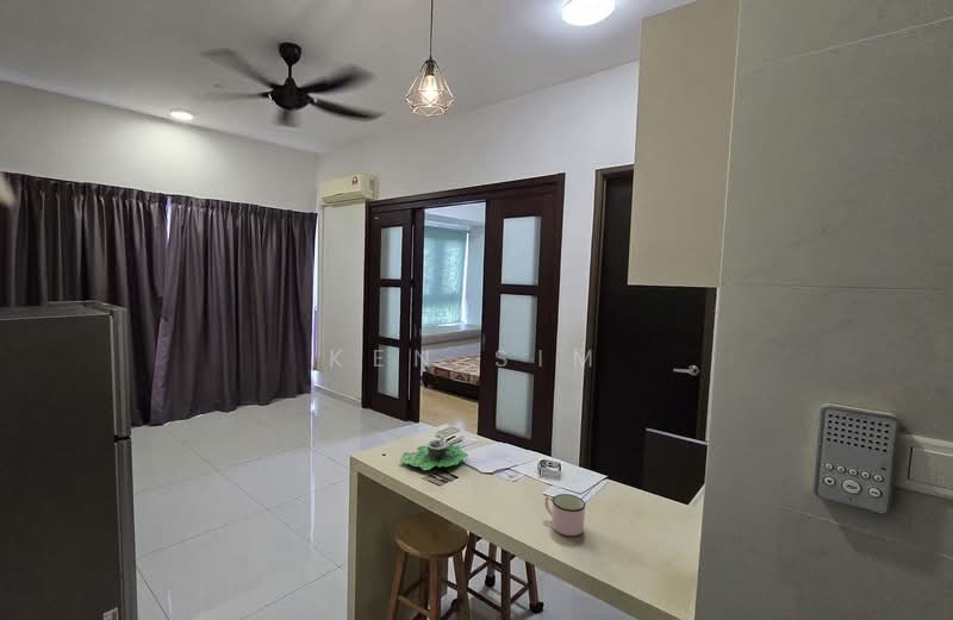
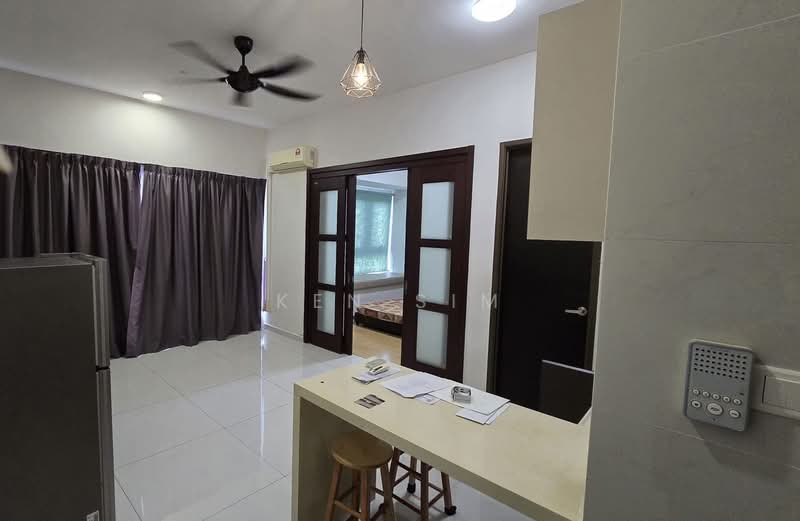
- mug [544,493,586,537]
- succulent planter [399,439,469,471]
